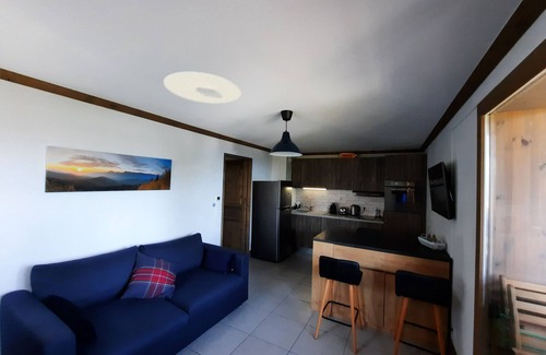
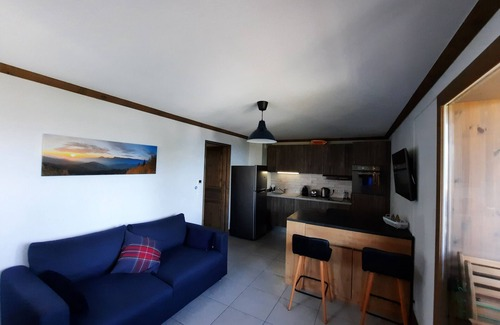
- ceiling light [163,71,242,105]
